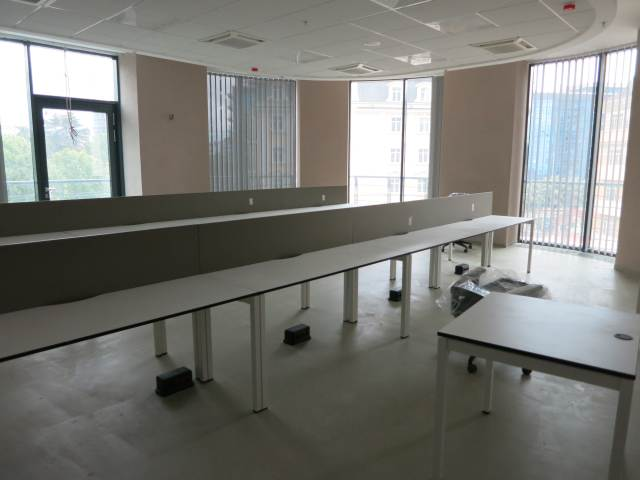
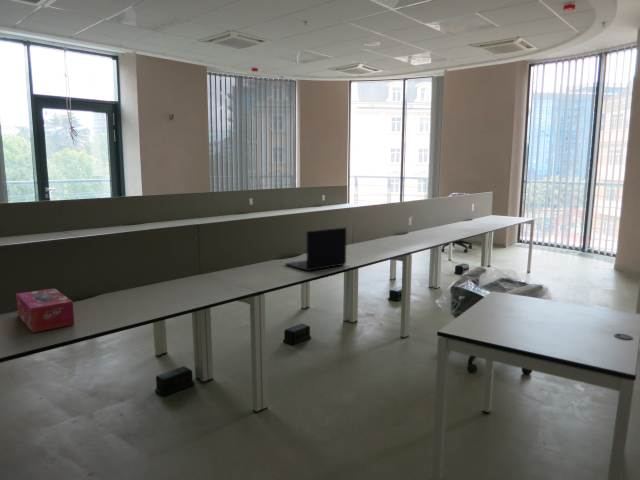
+ tissue box [15,287,75,334]
+ laptop [284,227,347,272]
